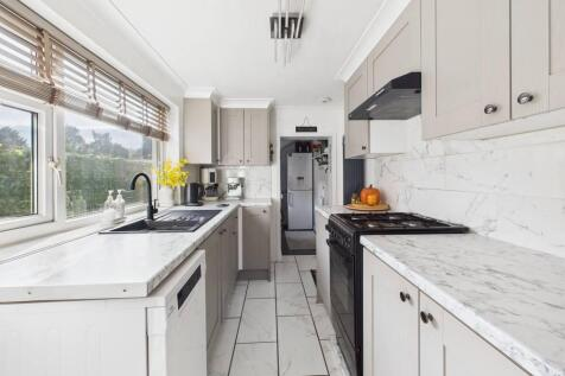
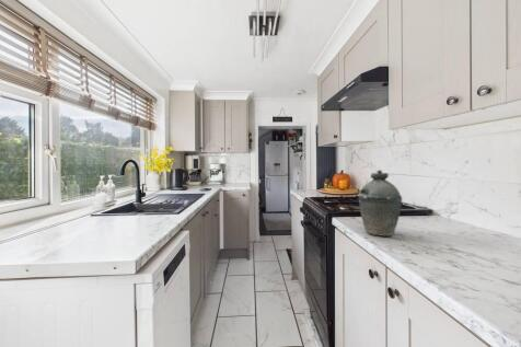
+ kettle [357,169,403,238]
